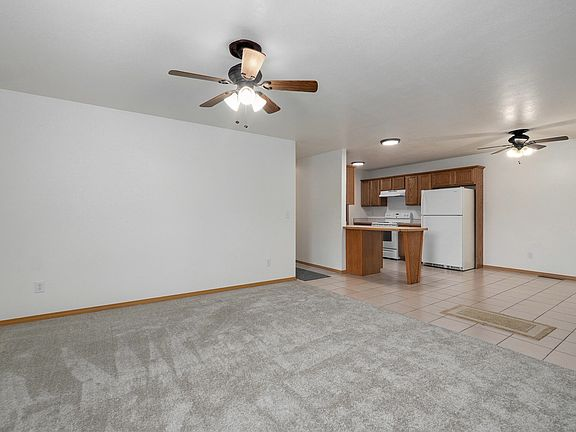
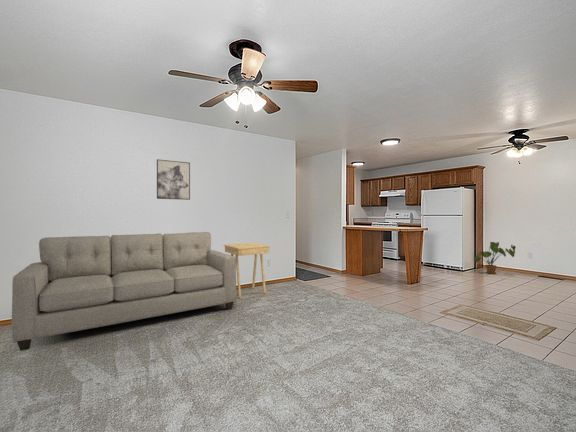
+ sofa [11,231,237,352]
+ side table [223,242,271,299]
+ wall art [156,158,191,201]
+ house plant [474,241,517,275]
